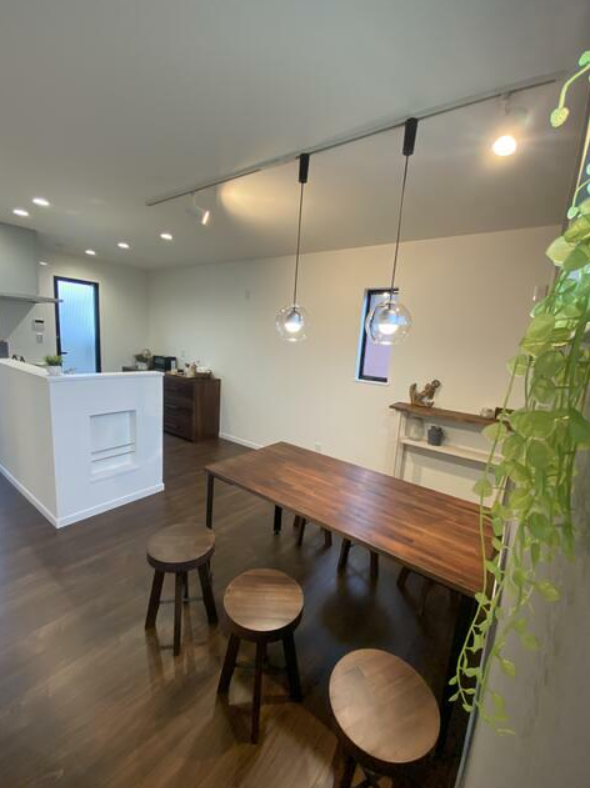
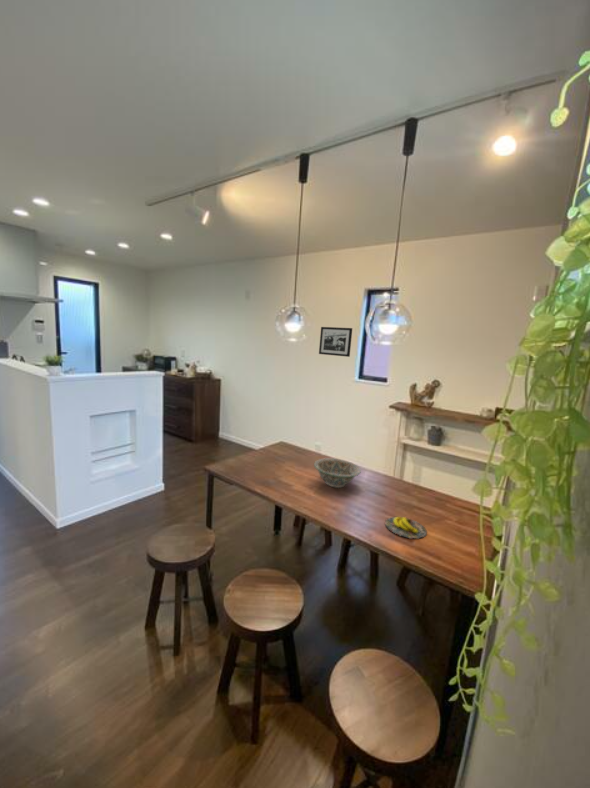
+ banana [384,516,428,539]
+ decorative bowl [313,457,362,489]
+ picture frame [318,326,353,358]
